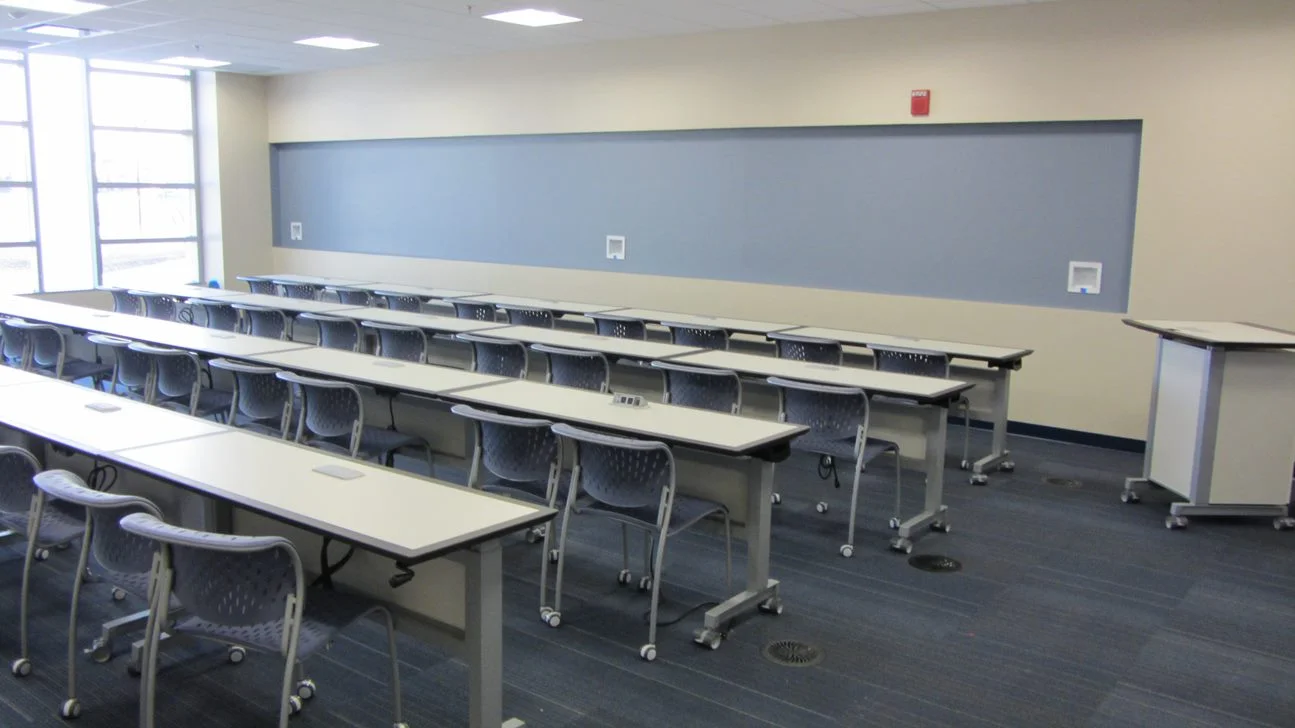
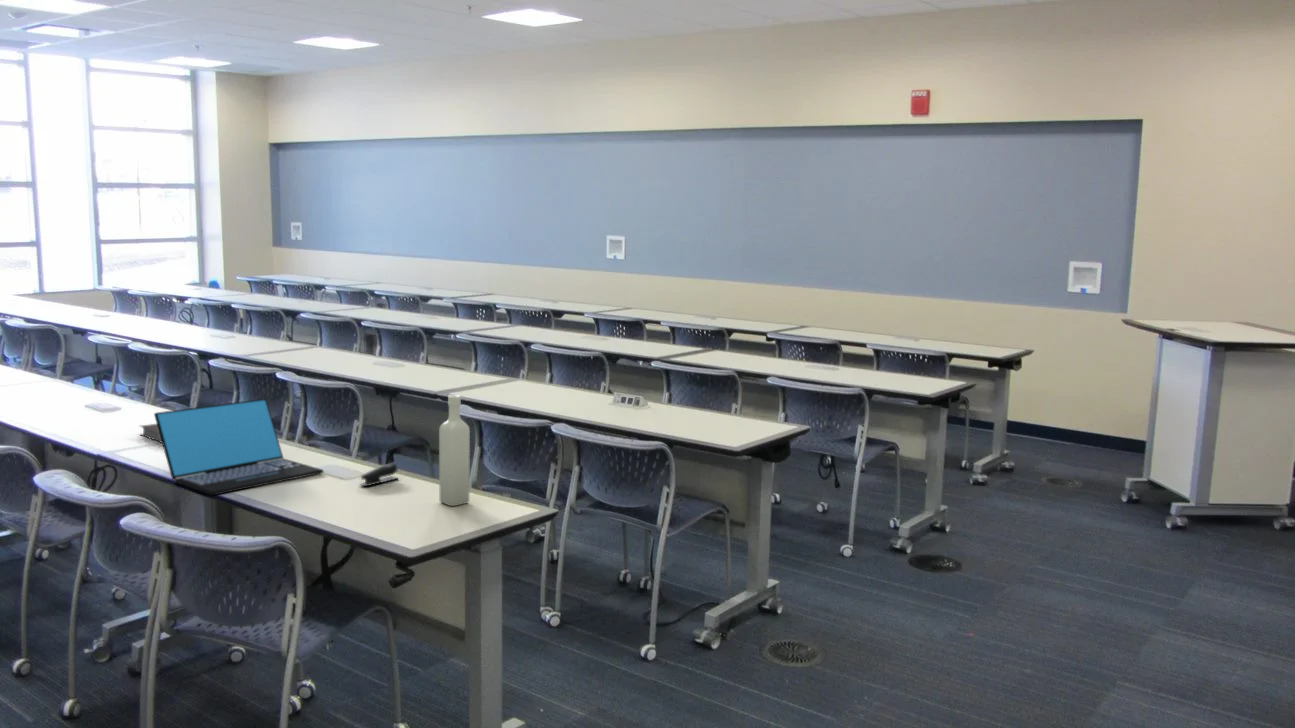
+ laptop [153,398,324,497]
+ notebook [138,423,162,444]
+ bottle [438,394,471,507]
+ stapler [359,462,399,487]
